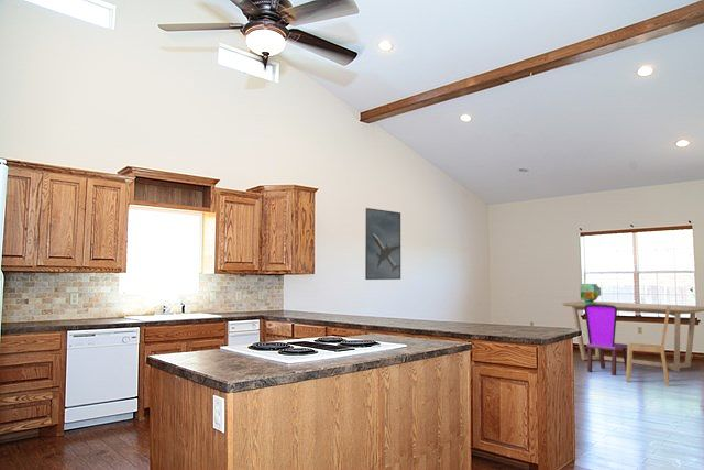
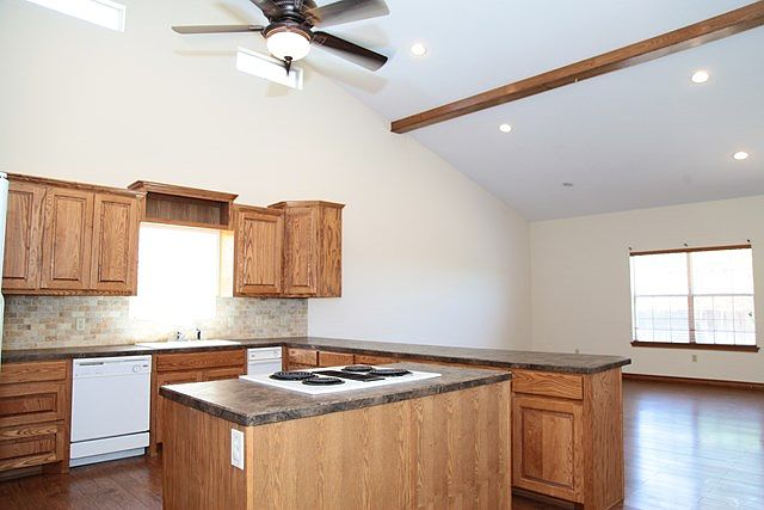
- dining chair [584,304,628,376]
- dining table [561,300,704,373]
- decorative cube [579,283,602,305]
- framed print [364,207,402,281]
- dining chair [625,306,671,387]
